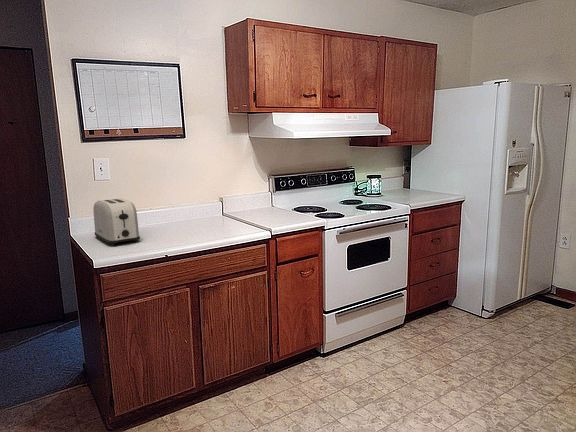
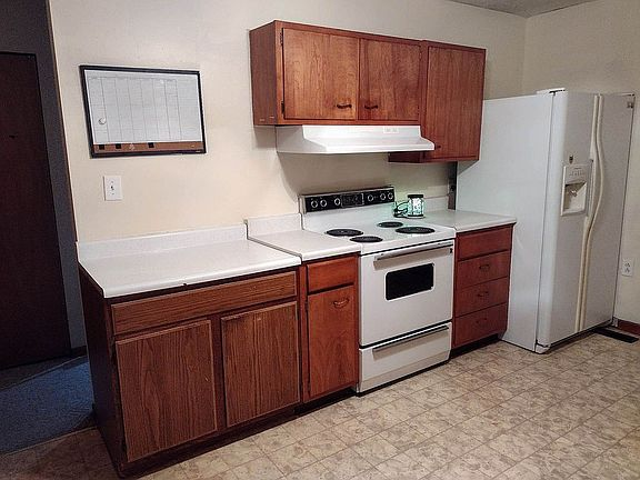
- toaster [92,197,141,246]
